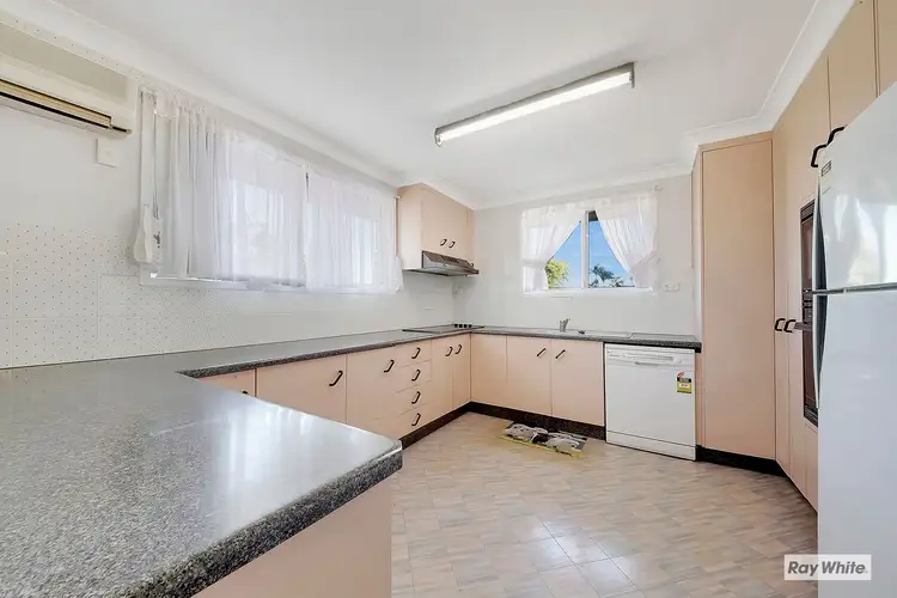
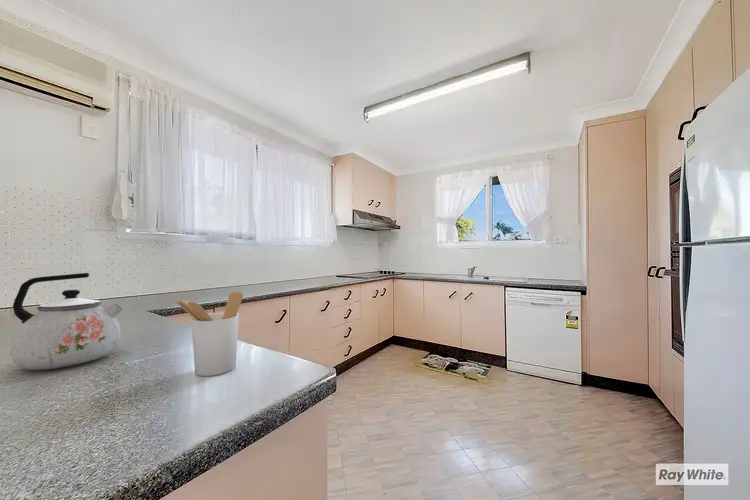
+ kettle [10,272,124,371]
+ utensil holder [173,291,244,377]
